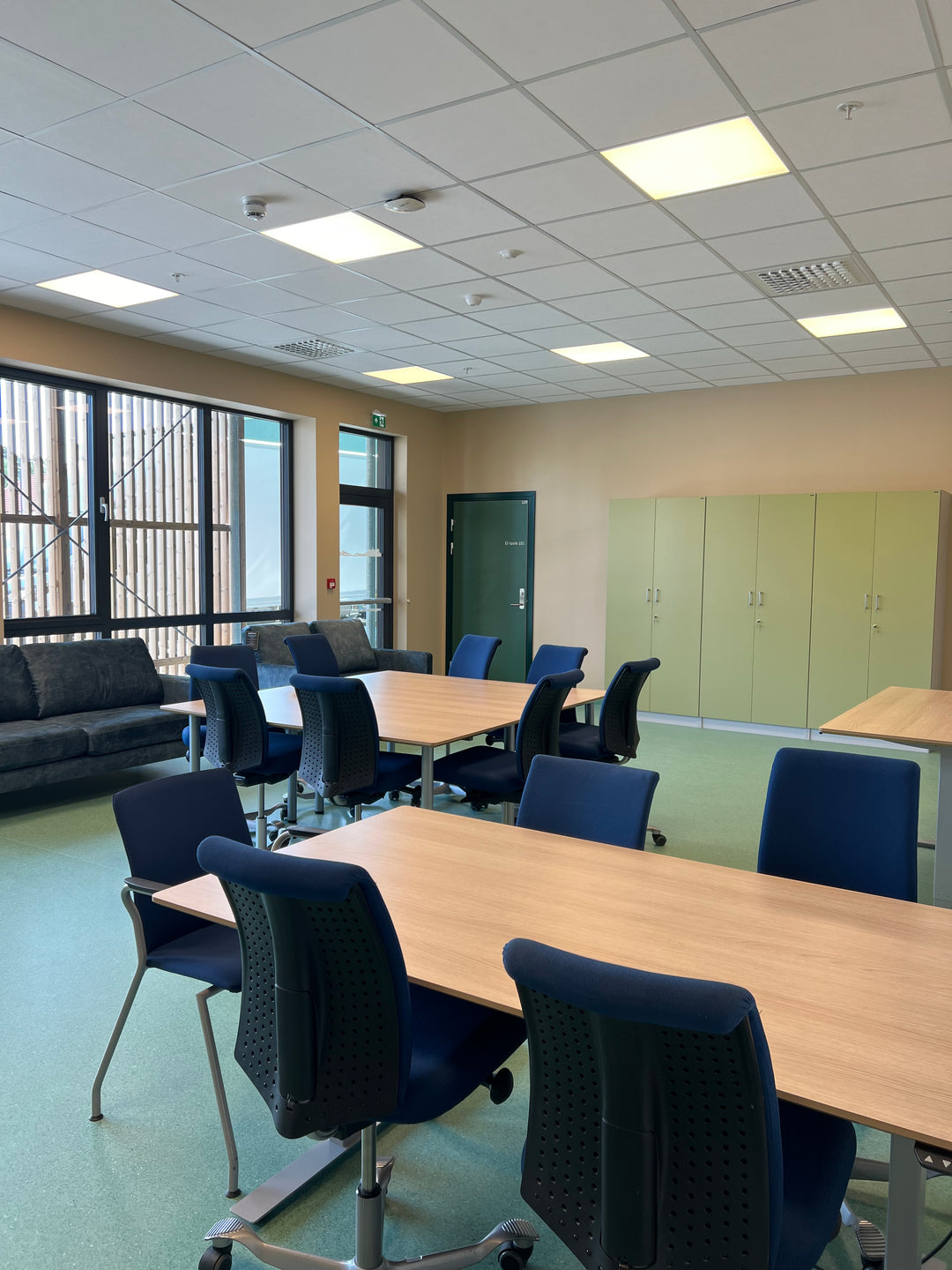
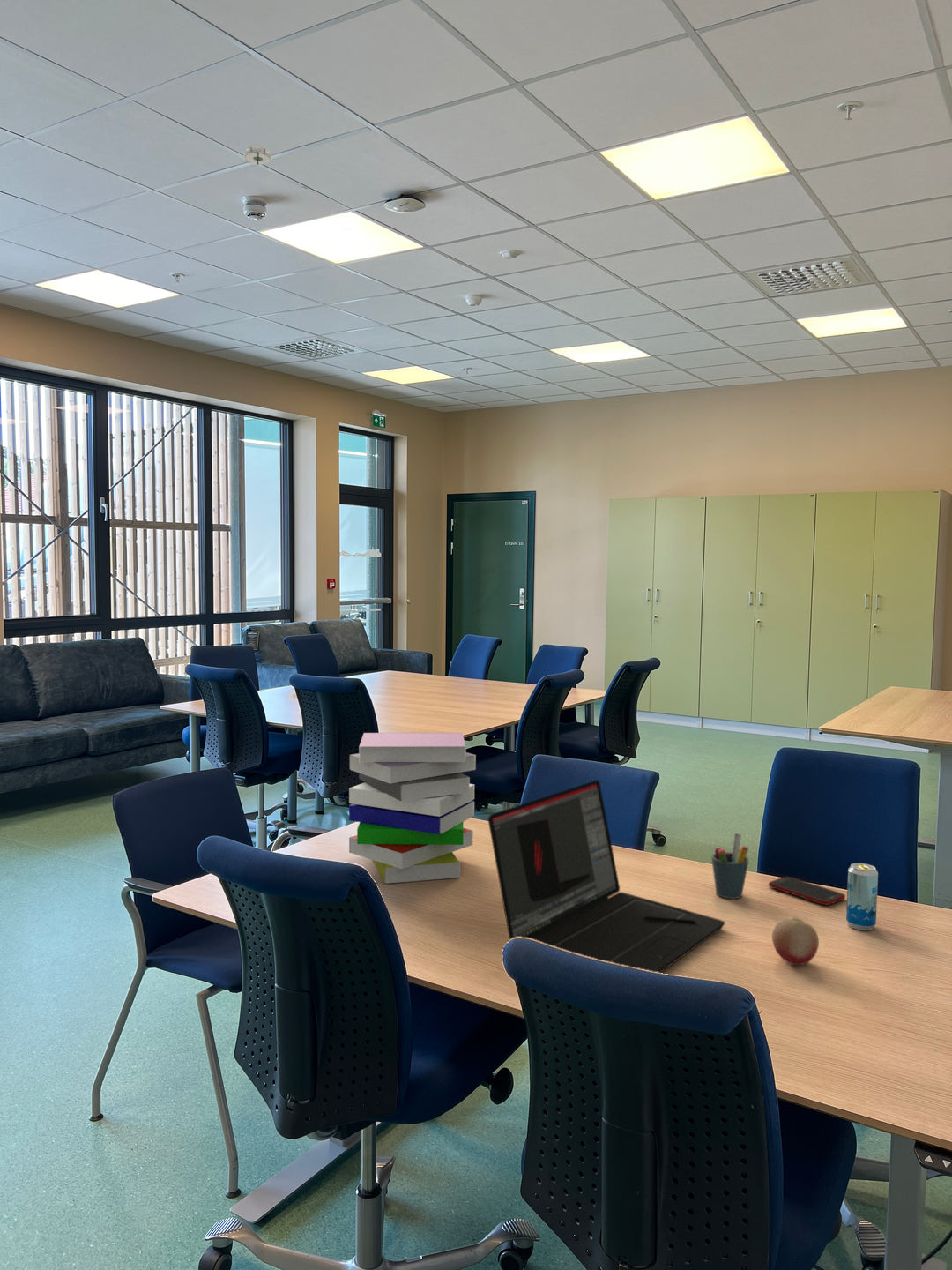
+ book [348,732,477,885]
+ laptop [487,779,726,974]
+ smoke detector [241,145,273,166]
+ beverage can [845,863,879,931]
+ cell phone [768,876,846,906]
+ pen holder [710,833,750,900]
+ fruit [771,916,820,966]
